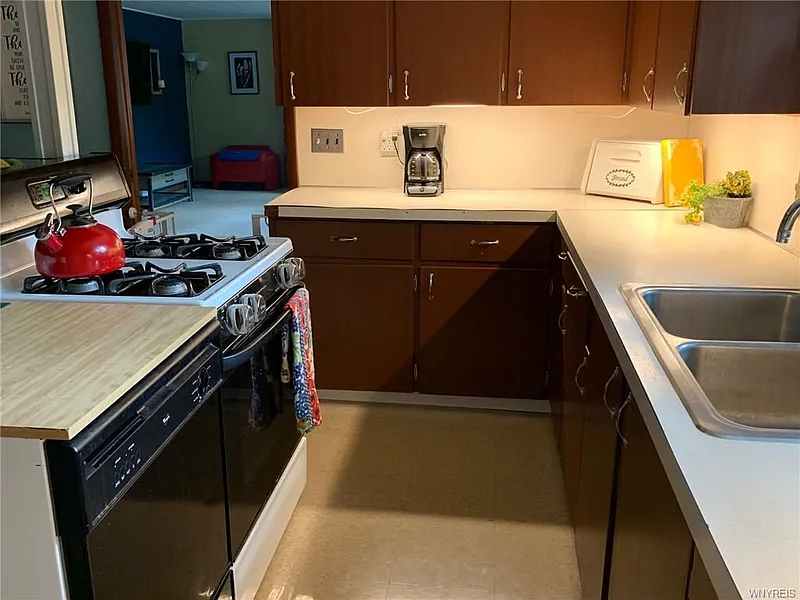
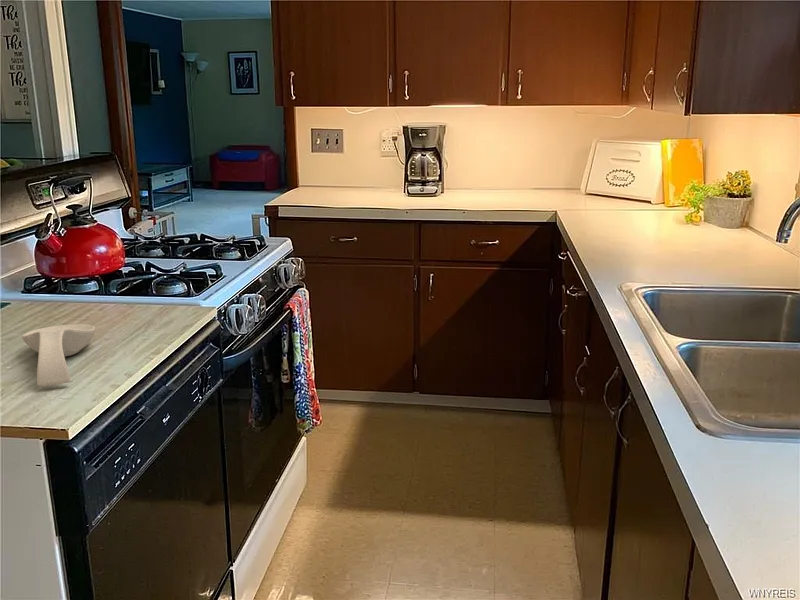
+ spoon rest [21,323,96,387]
